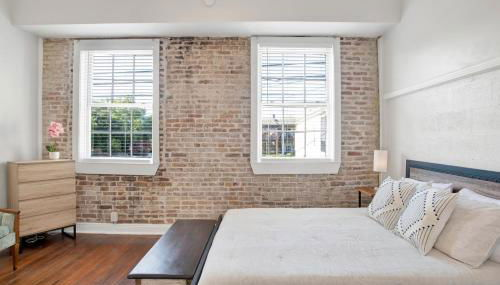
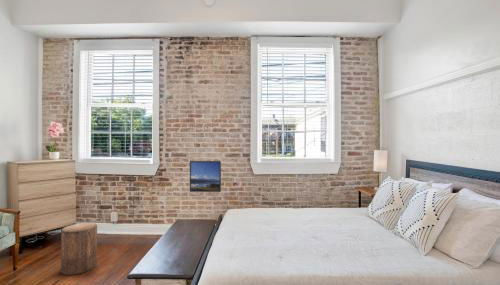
+ stool [60,222,98,276]
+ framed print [189,160,222,193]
